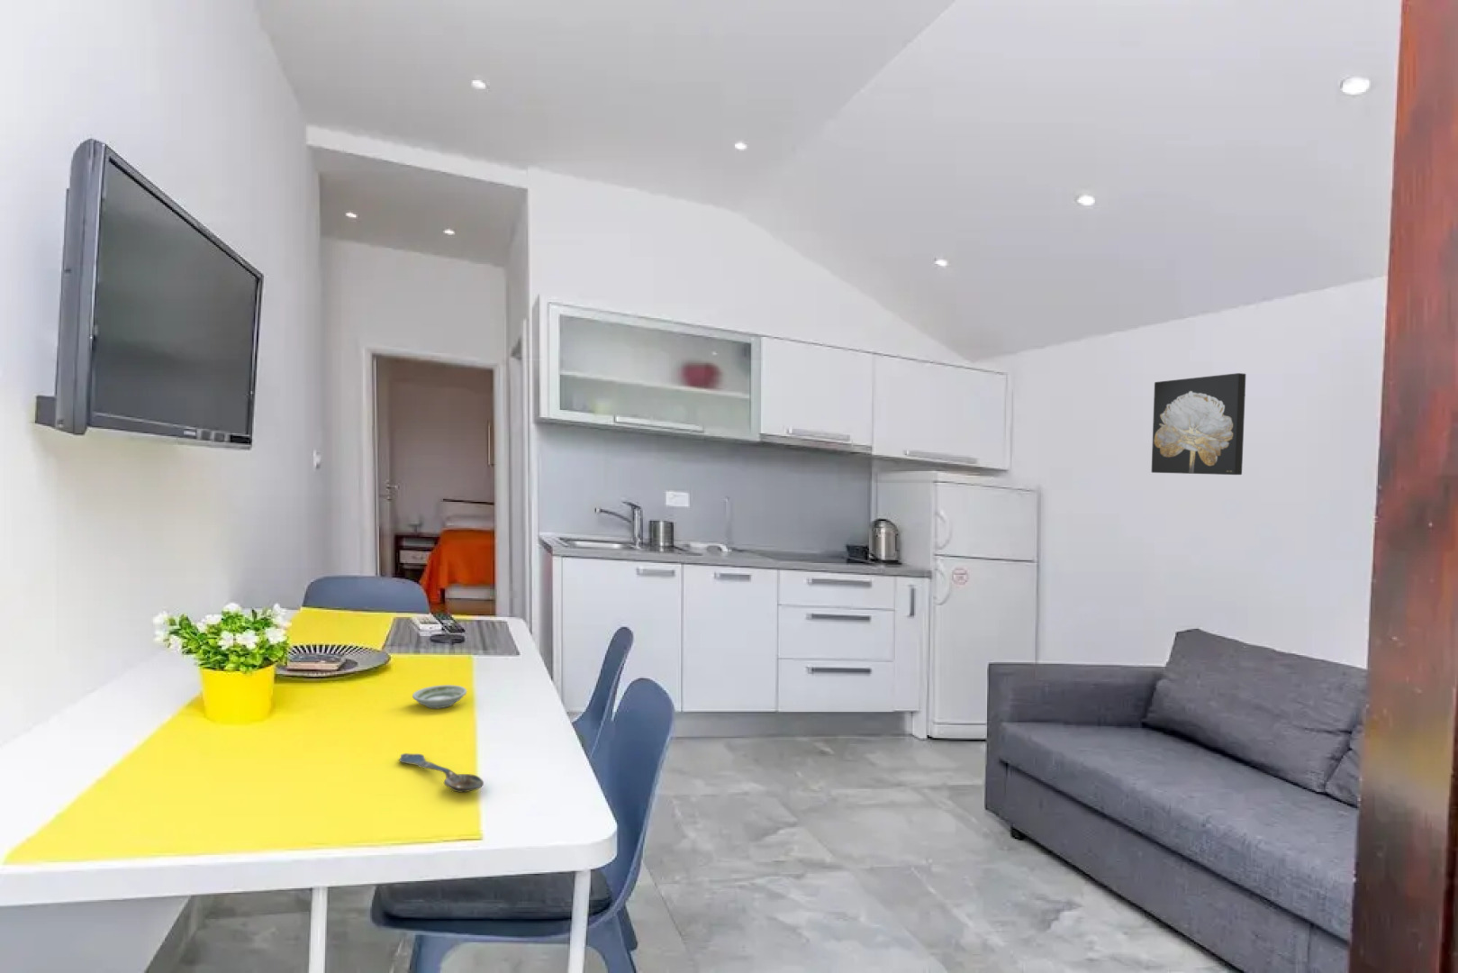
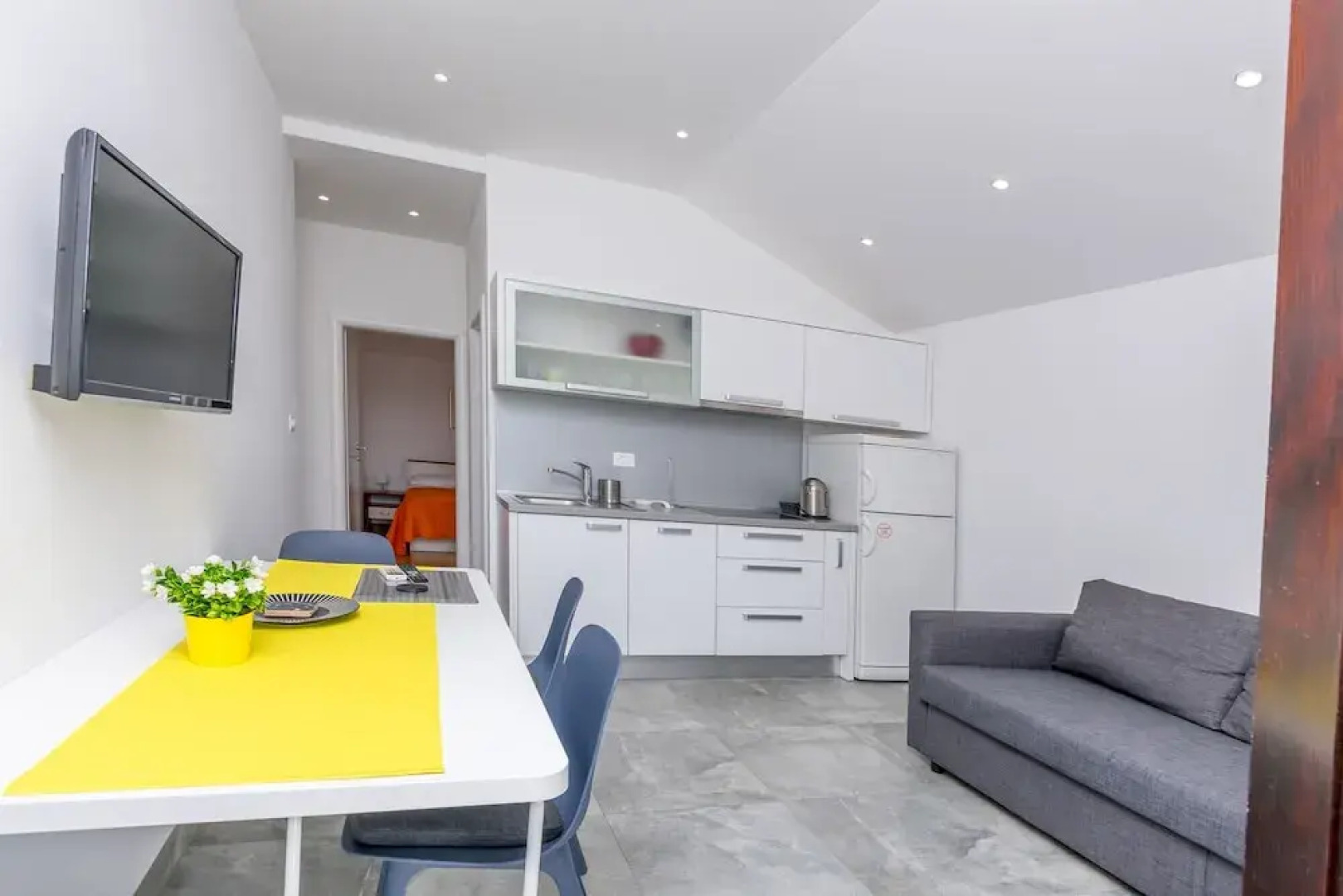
- spoon [398,753,484,793]
- wall art [1151,372,1246,476]
- saucer [411,684,468,709]
